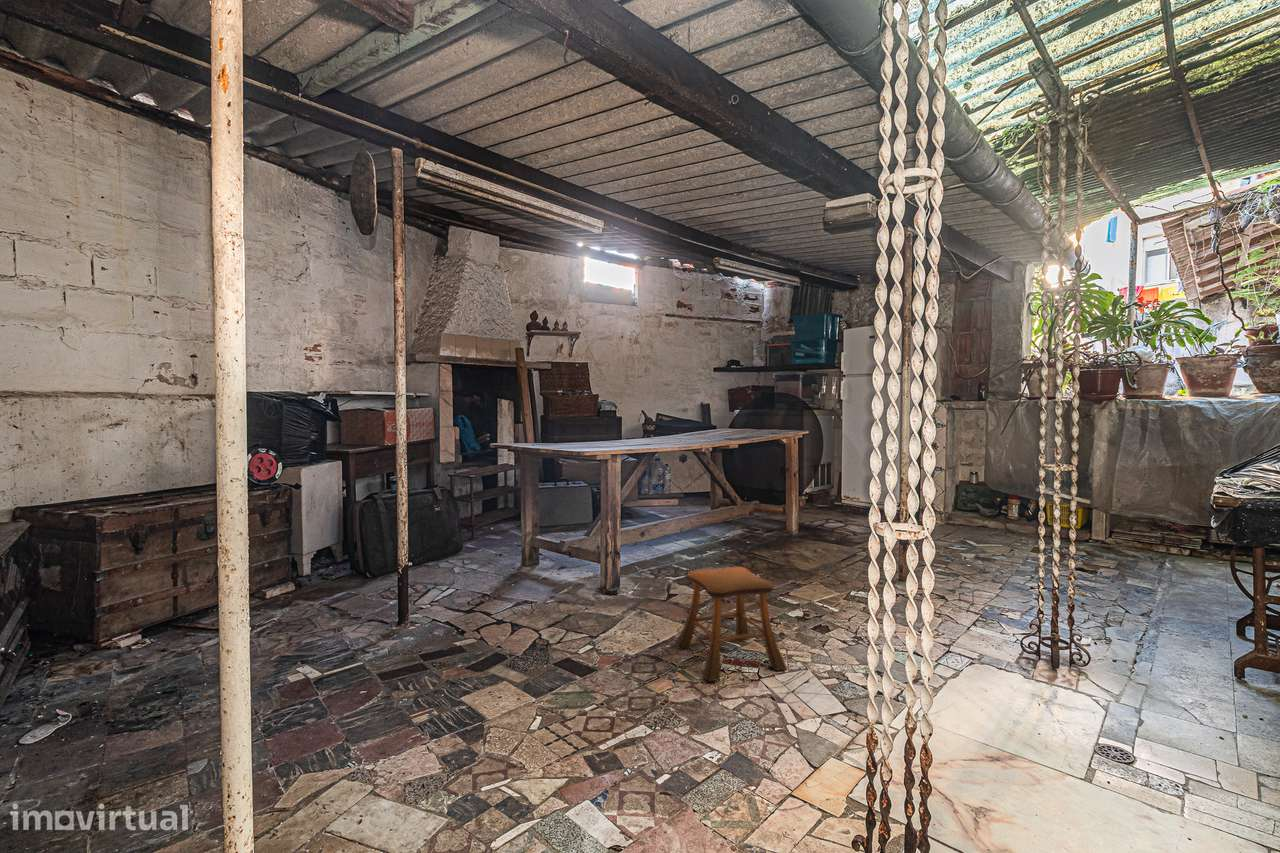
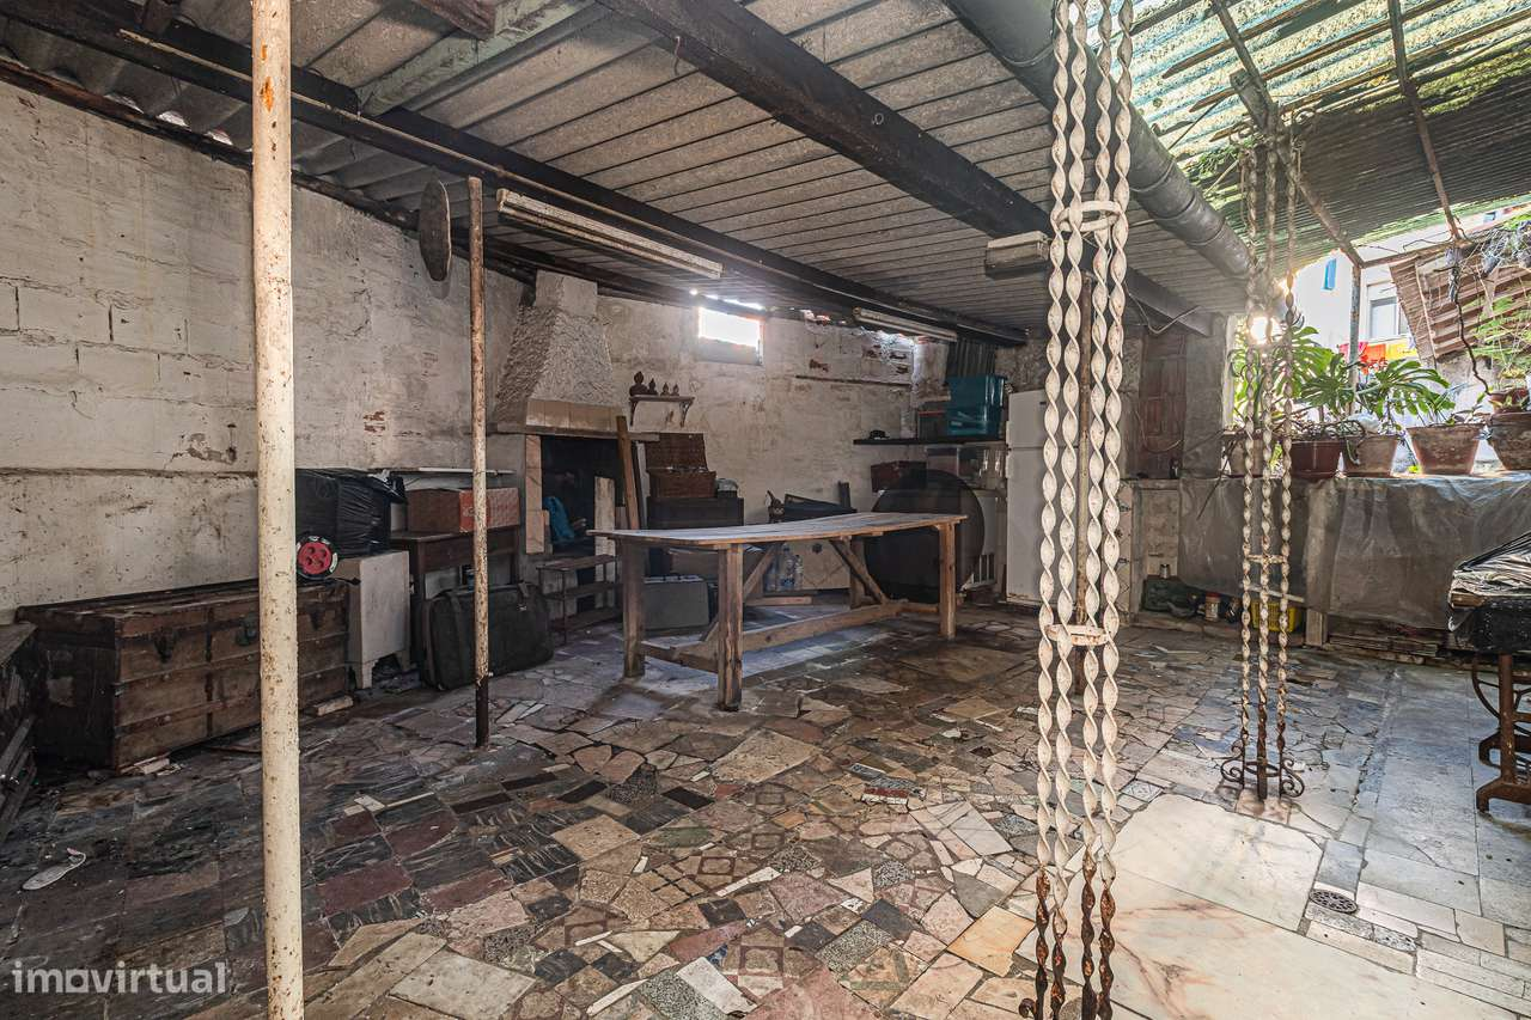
- stool [674,566,788,682]
